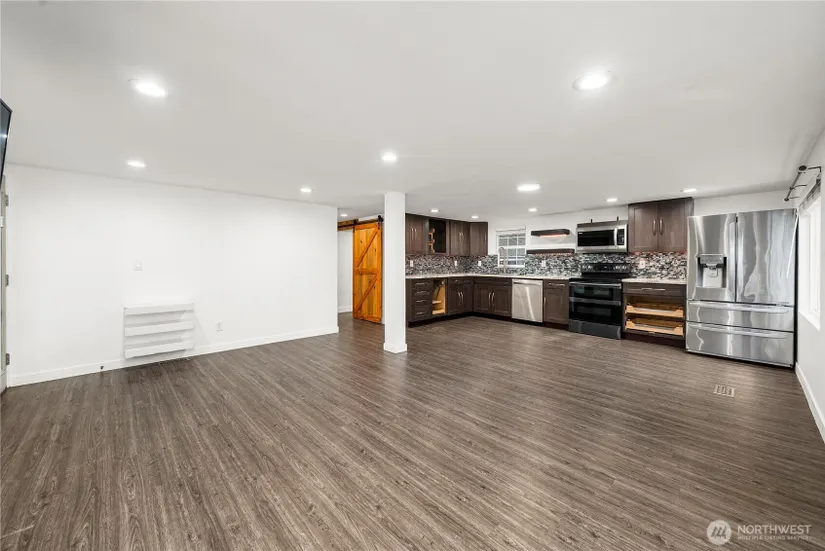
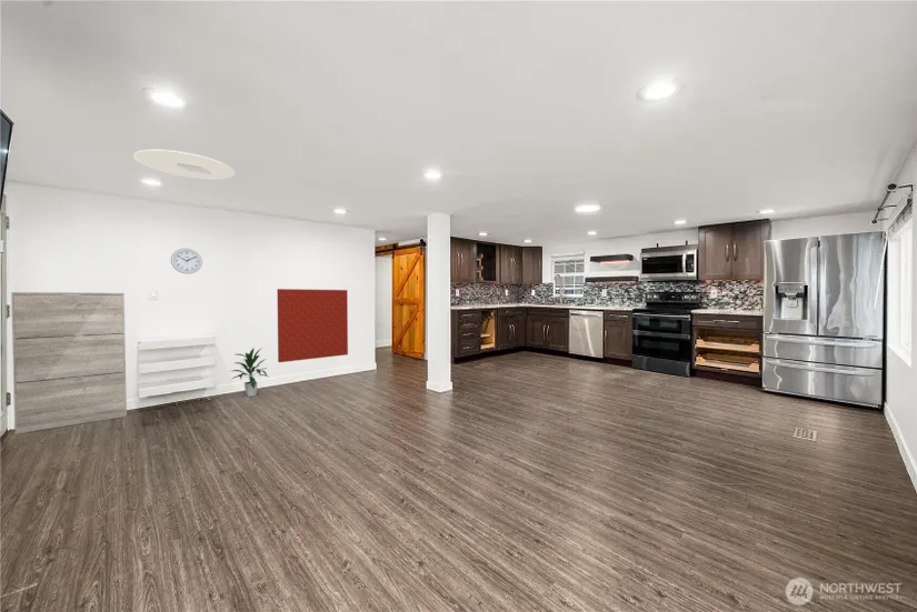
+ indoor plant [228,347,271,398]
+ cabinet [10,291,128,435]
+ wall panel [276,288,349,363]
+ ceiling light [132,149,236,180]
+ wall clock [170,248,203,275]
